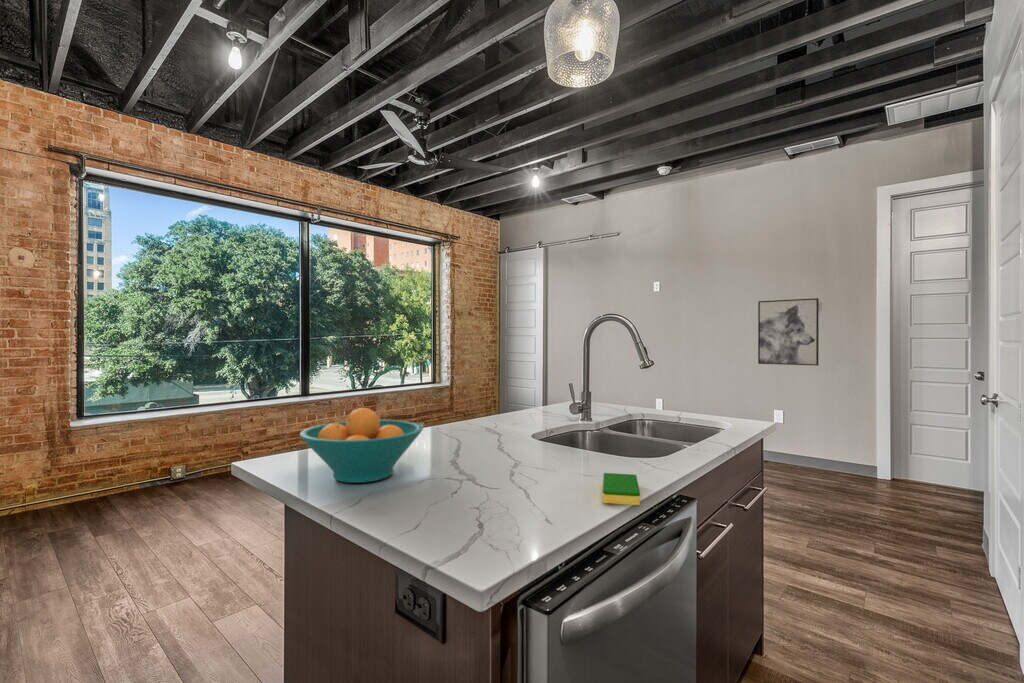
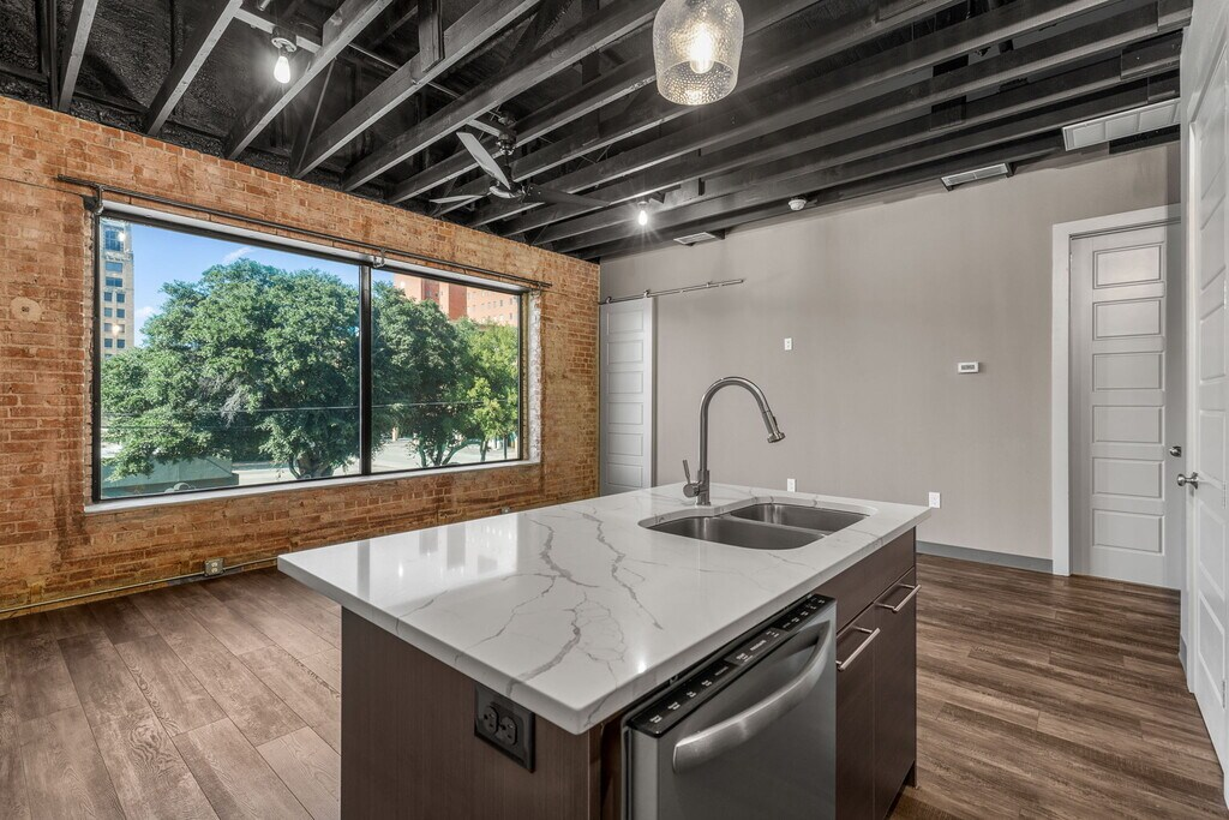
- wall art [757,297,820,367]
- fruit bowl [298,407,424,484]
- dish sponge [602,472,641,506]
